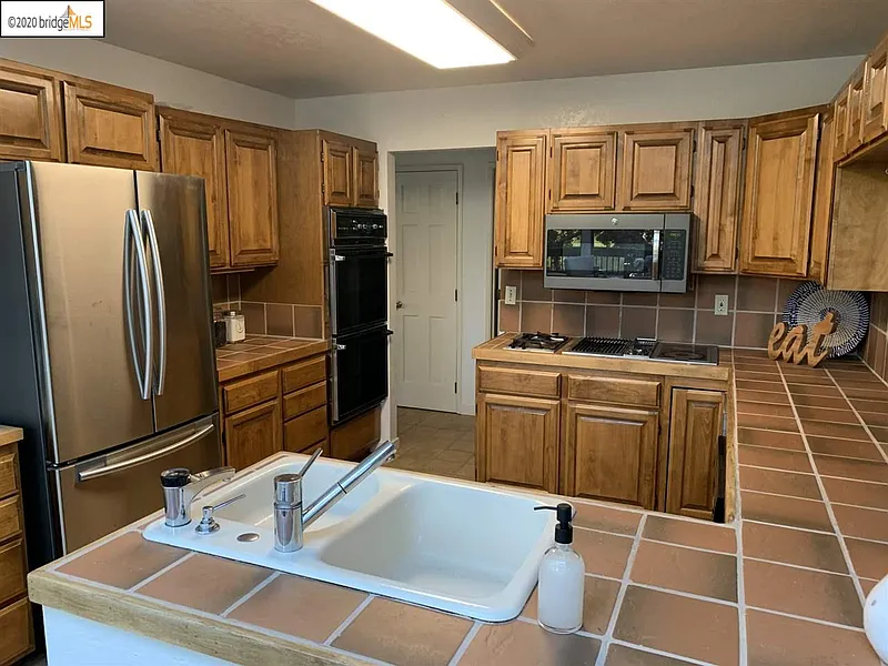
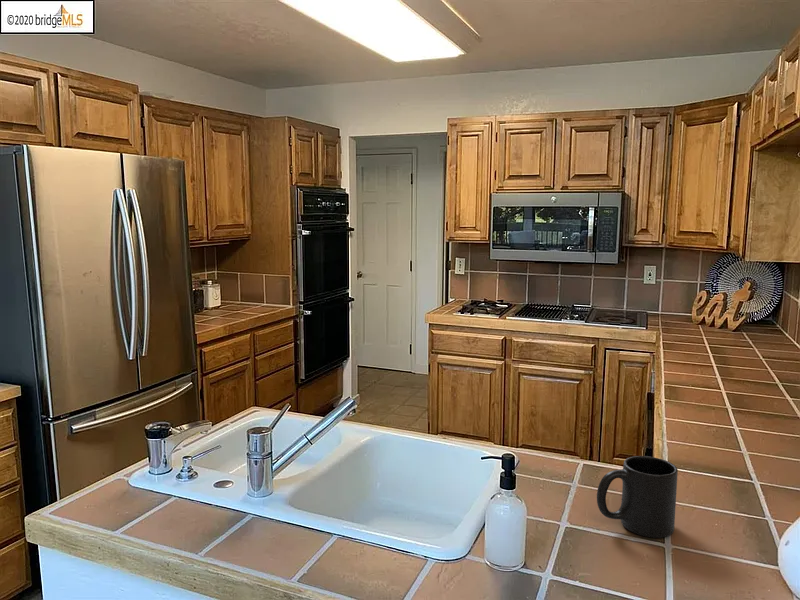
+ mug [596,455,679,539]
